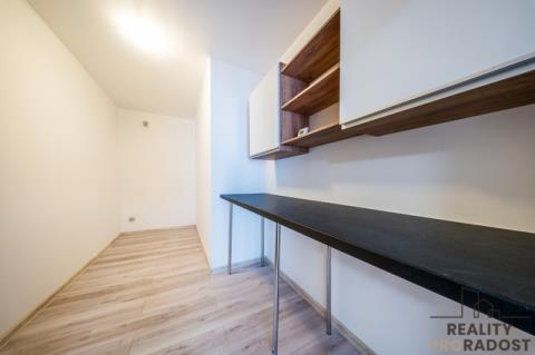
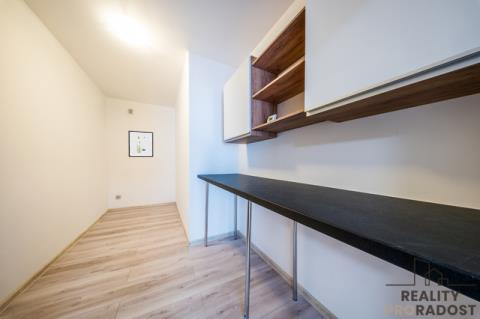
+ wall art [127,130,154,158]
